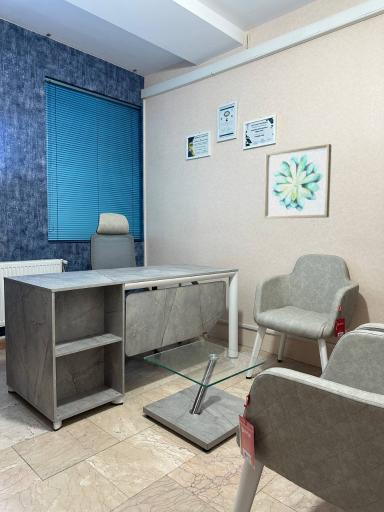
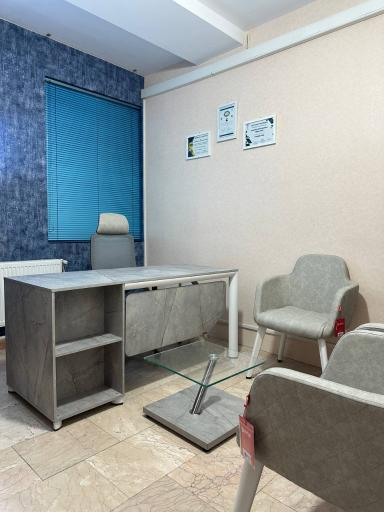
- wall art [263,143,332,219]
